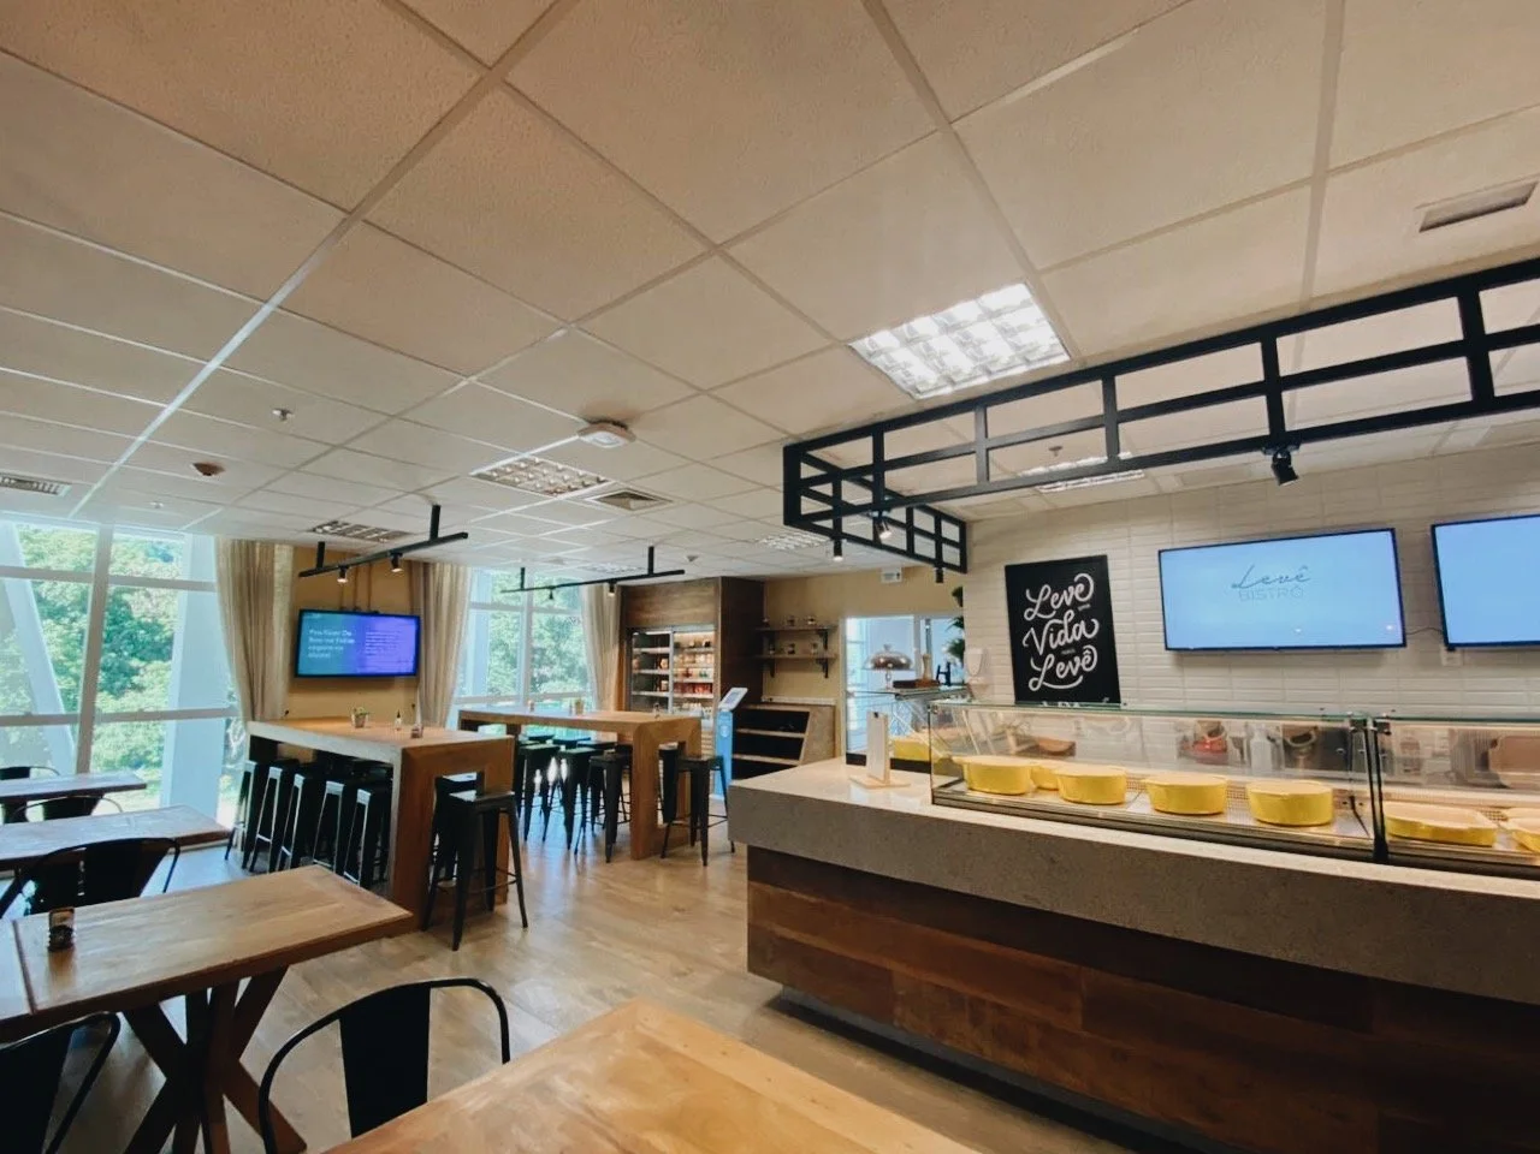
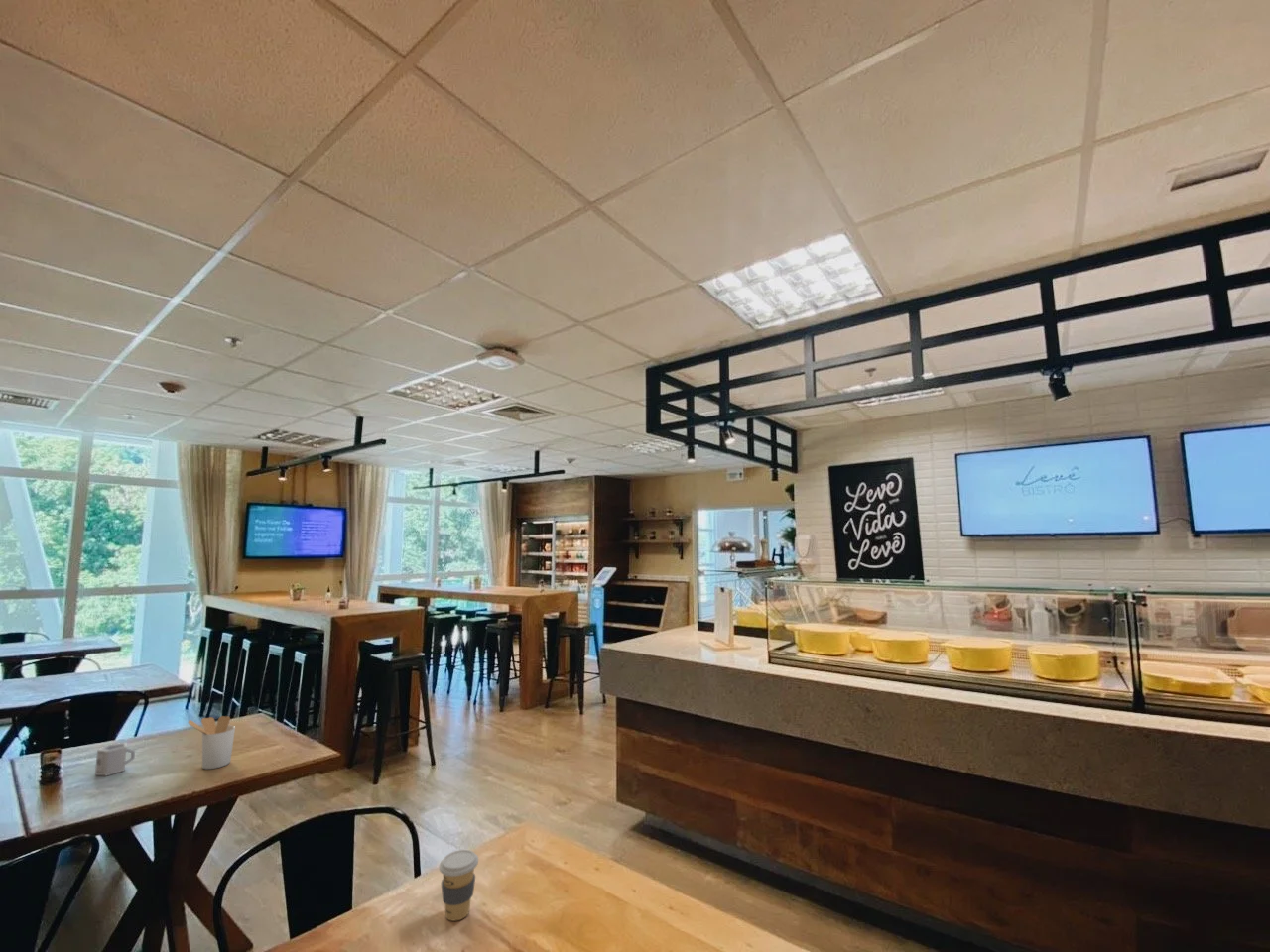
+ cup [94,742,136,776]
+ coffee cup [439,849,479,922]
+ utensil holder [187,715,236,770]
